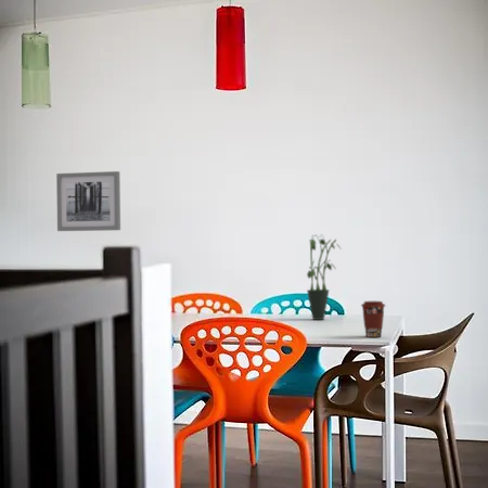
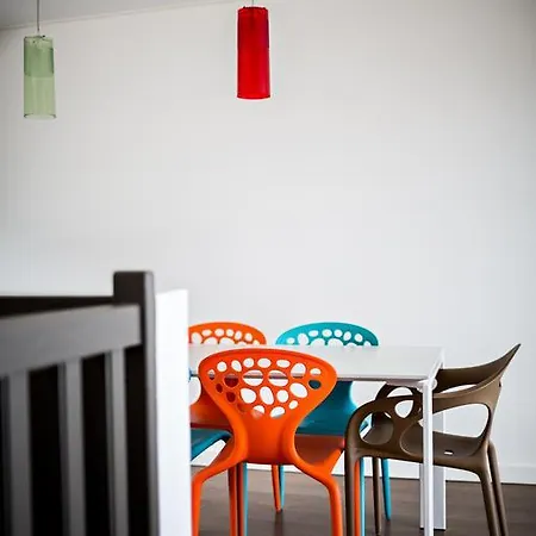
- coffee cup [360,300,386,338]
- wall art [55,170,121,232]
- potted plant [306,233,342,321]
